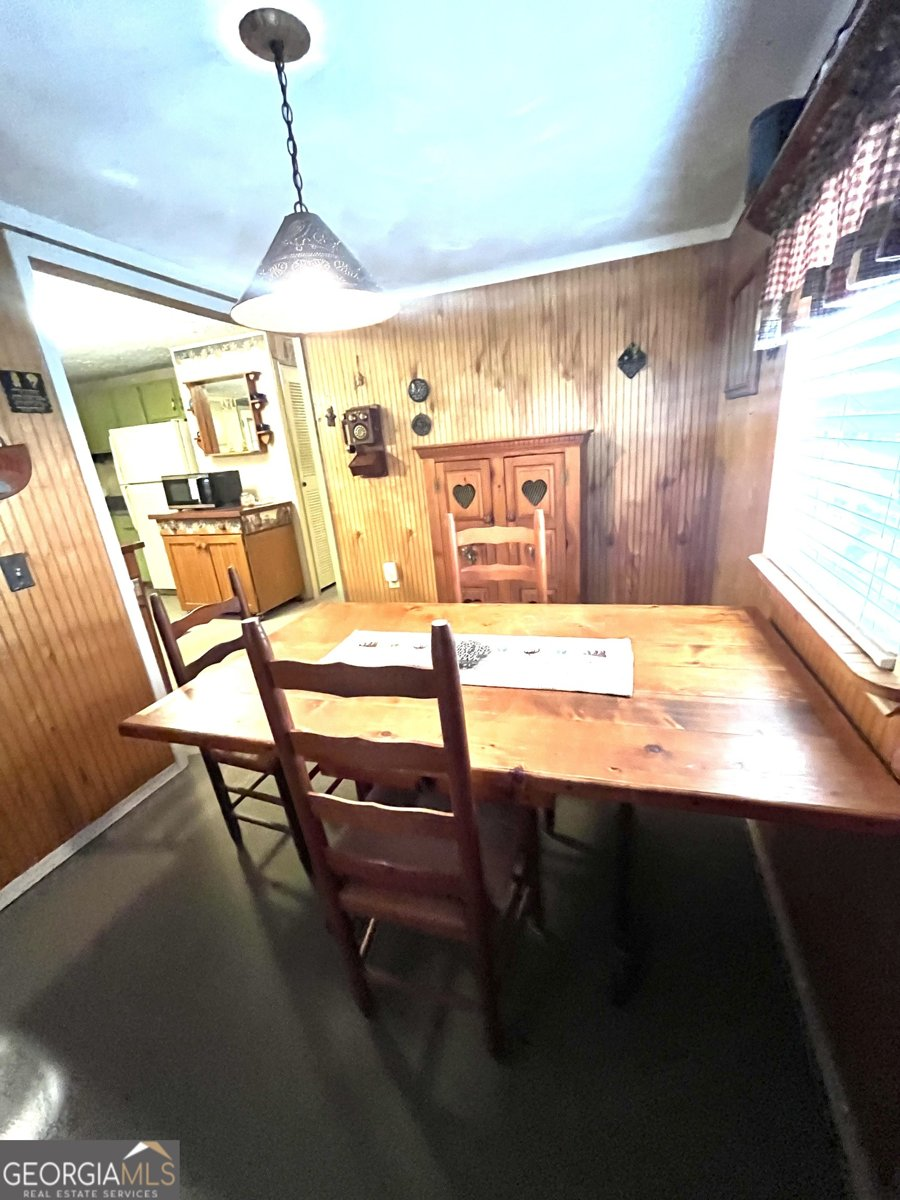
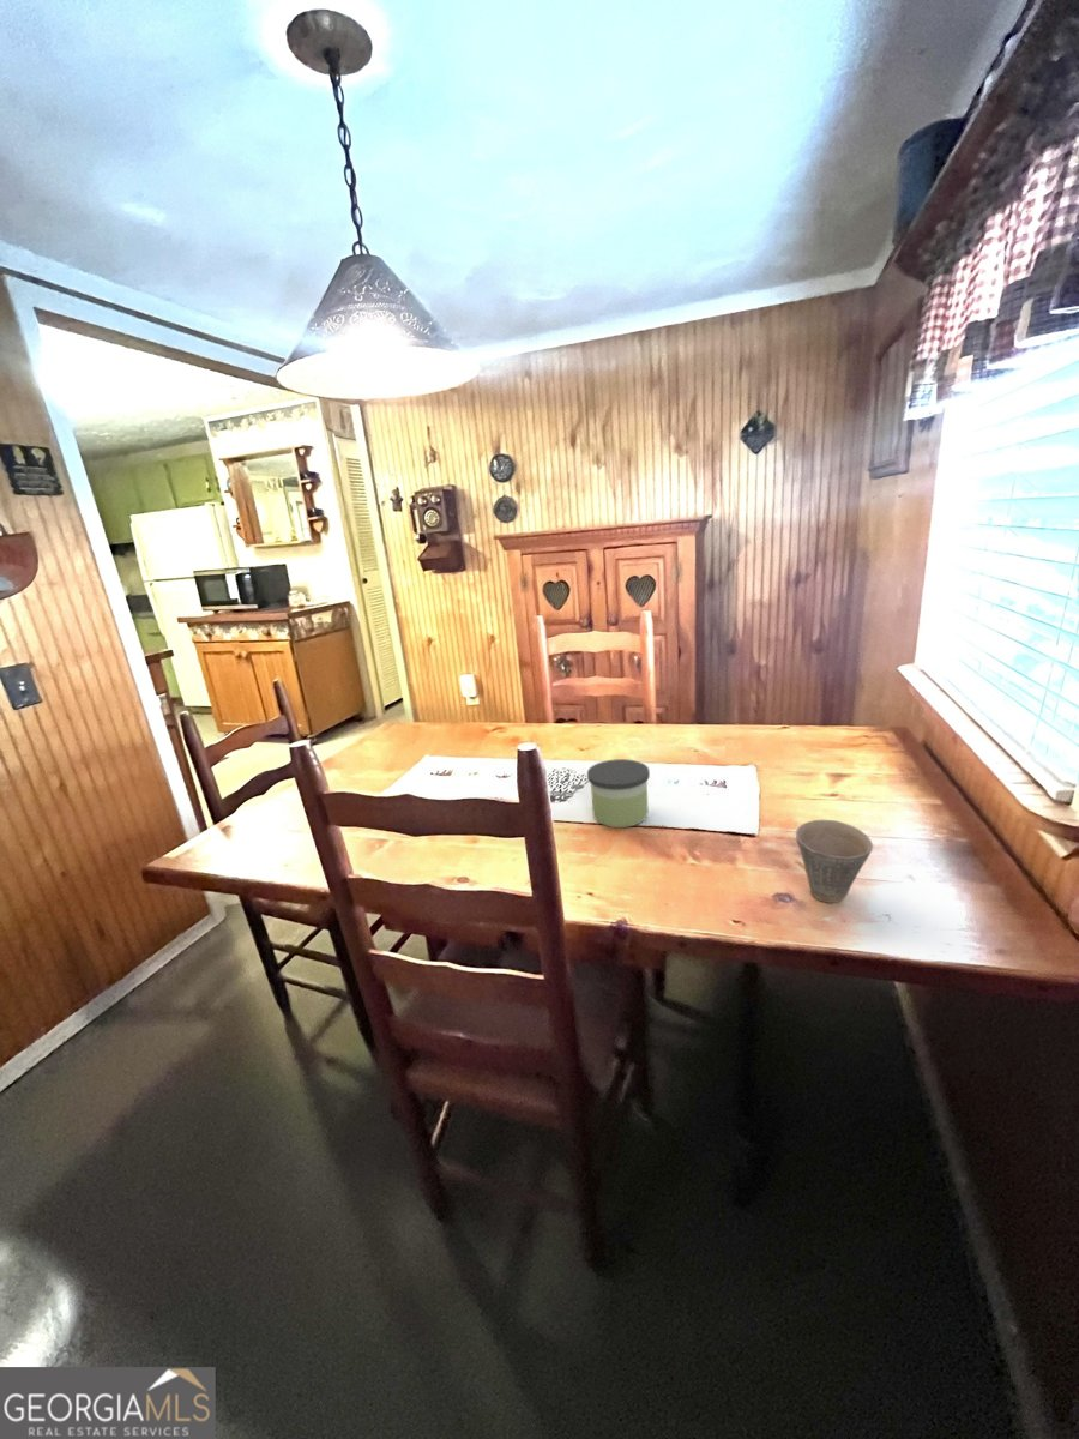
+ cup [795,819,874,904]
+ candle [586,758,651,829]
